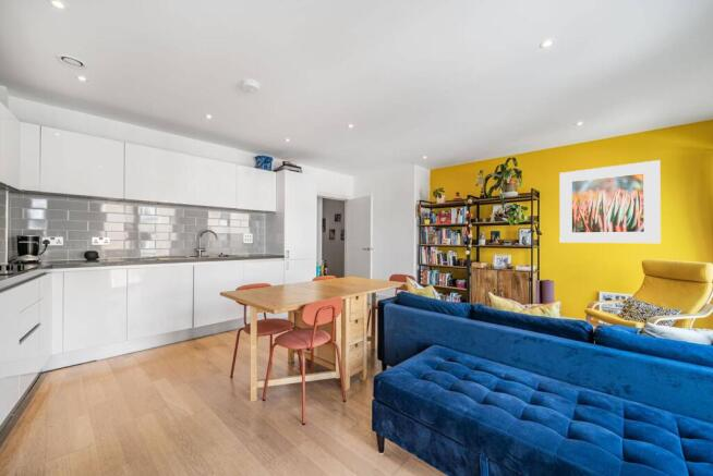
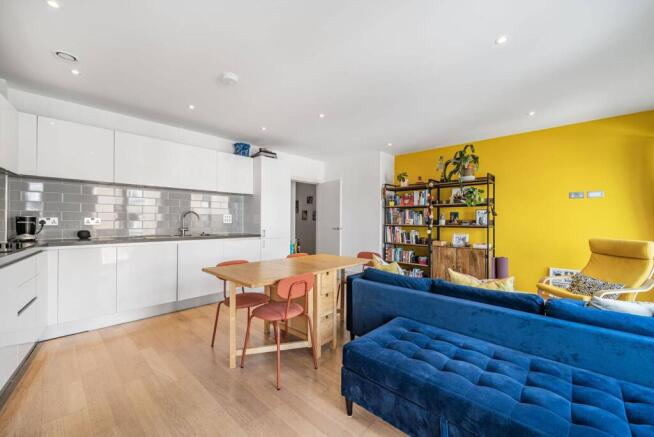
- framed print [558,159,662,244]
